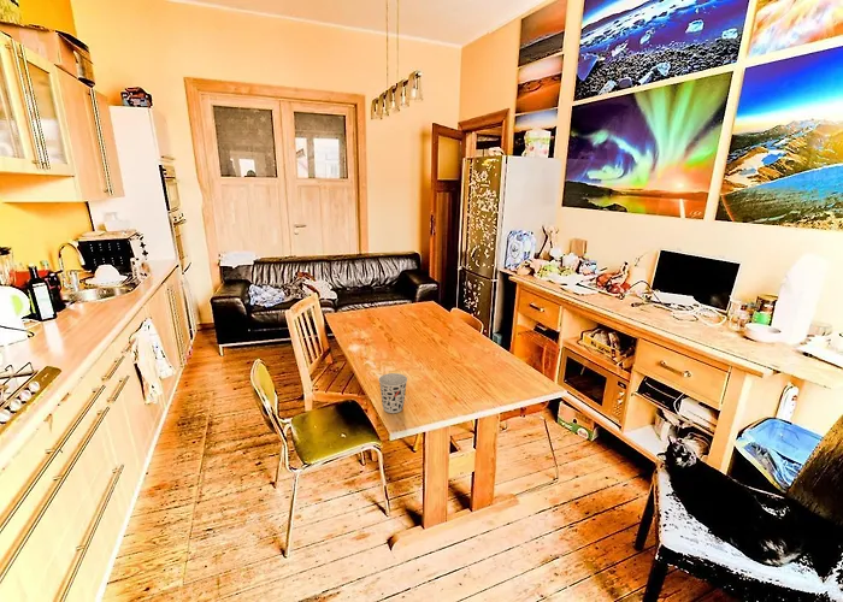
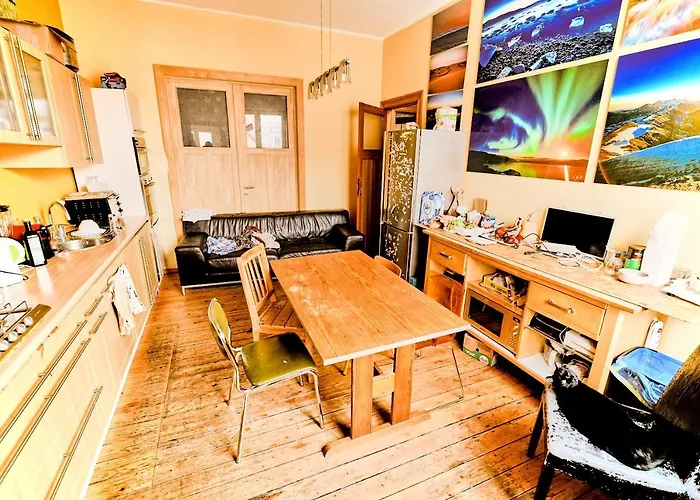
- cup [378,372,408,414]
